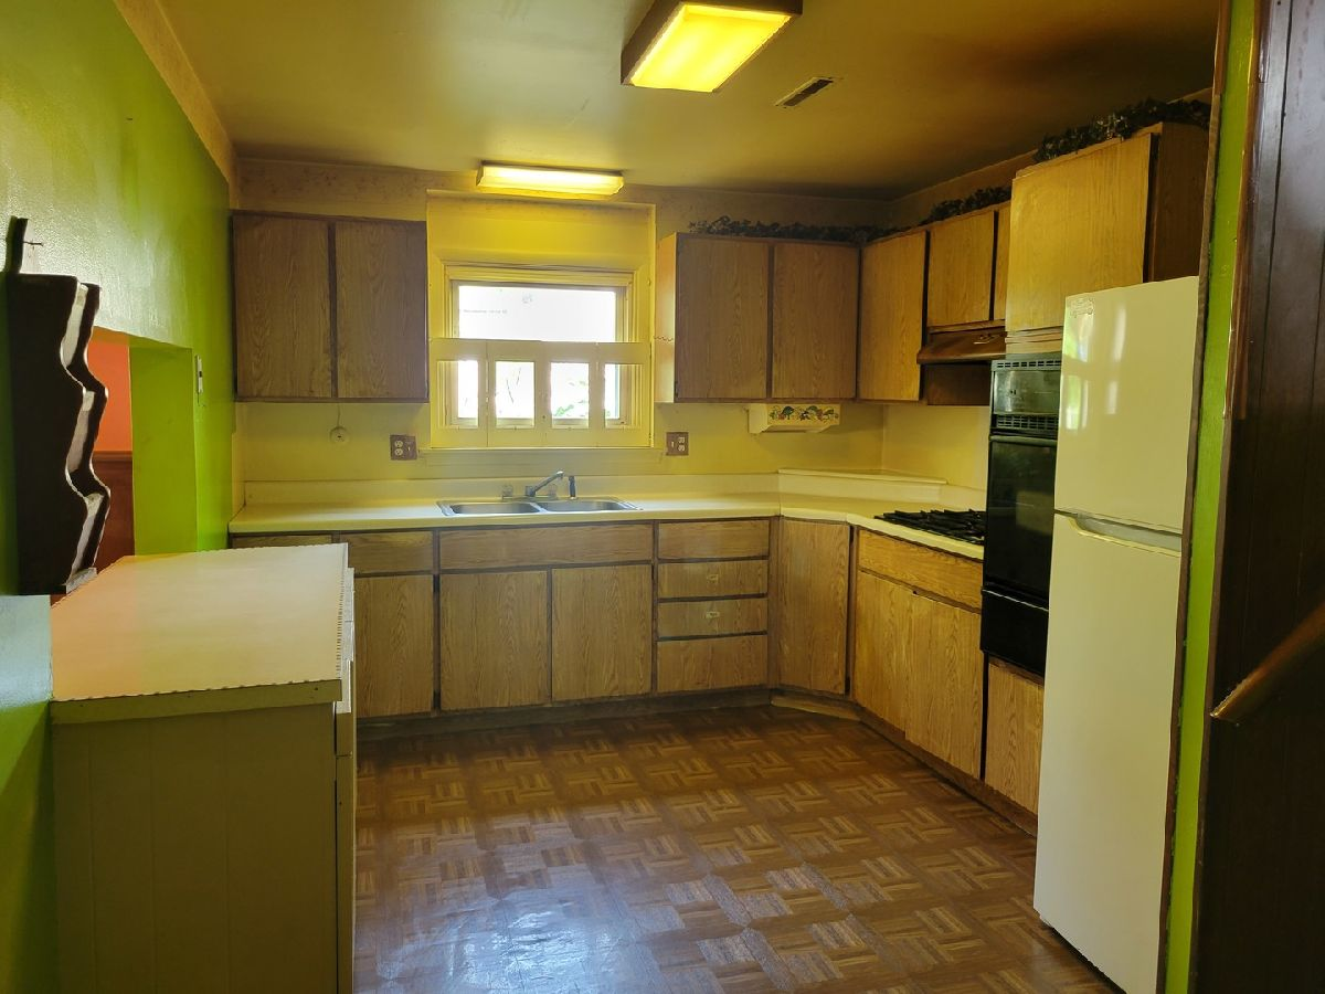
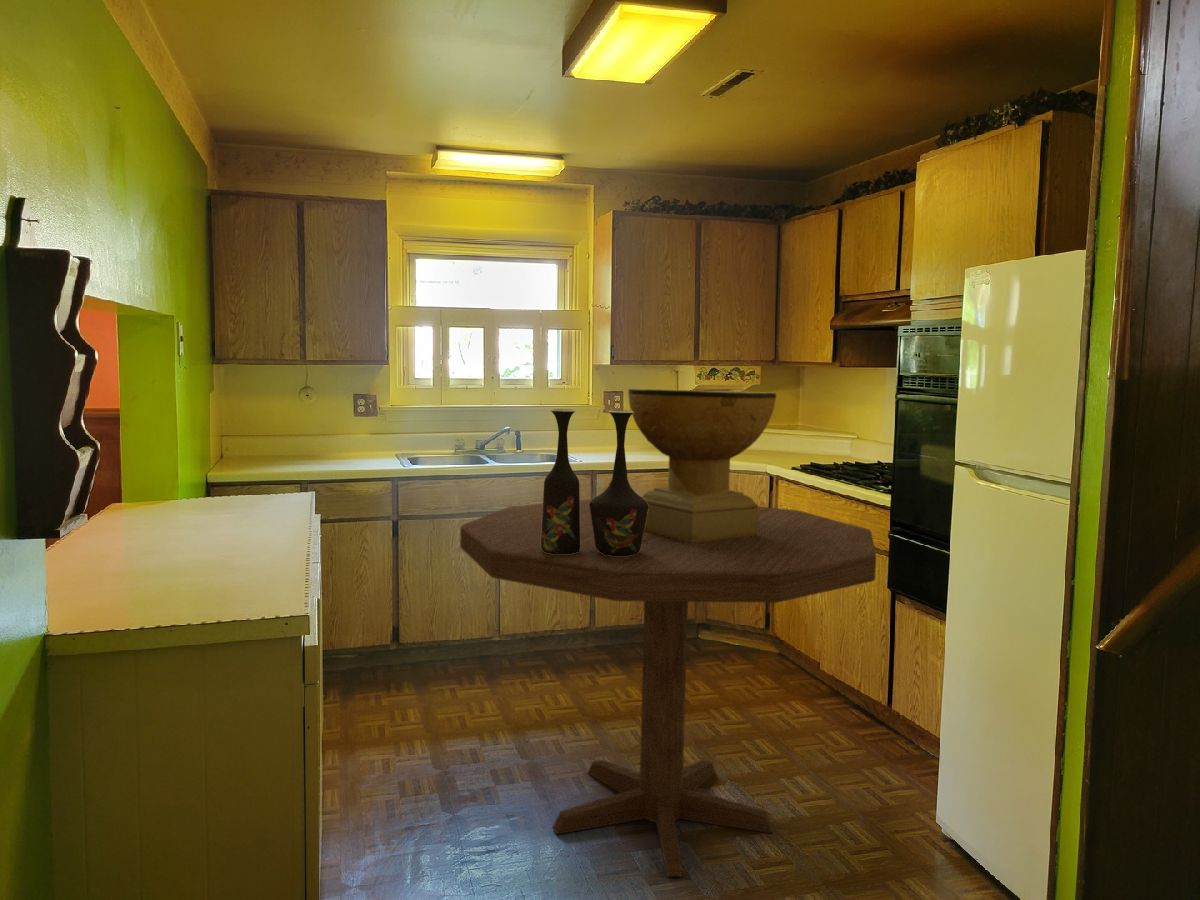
+ vase [541,408,648,556]
+ decorative bowl [627,388,777,543]
+ dining table [459,498,877,877]
